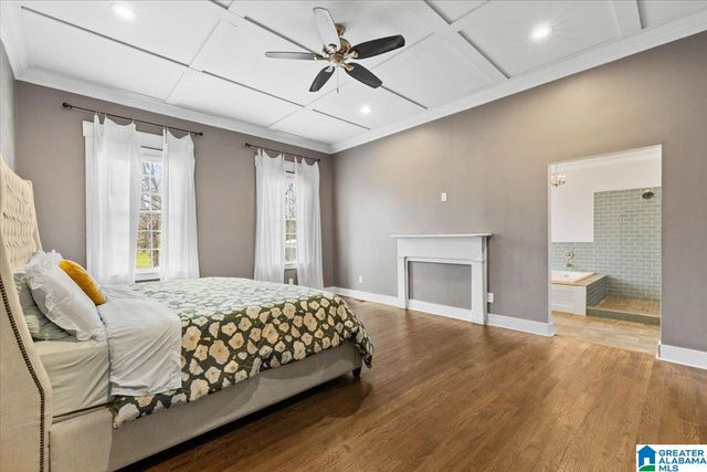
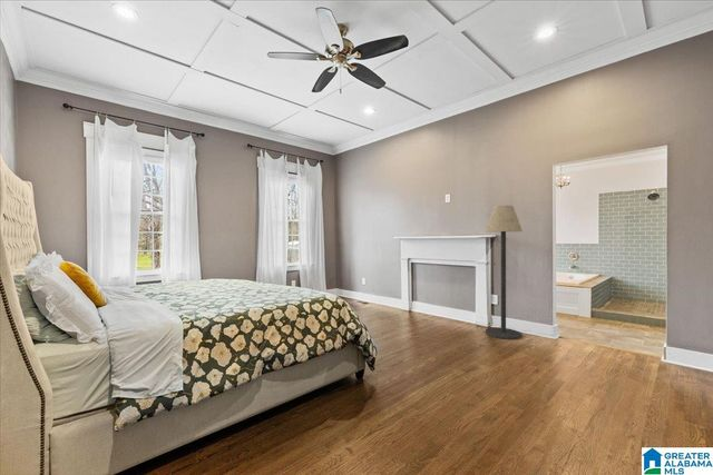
+ floor lamp [485,205,524,340]
